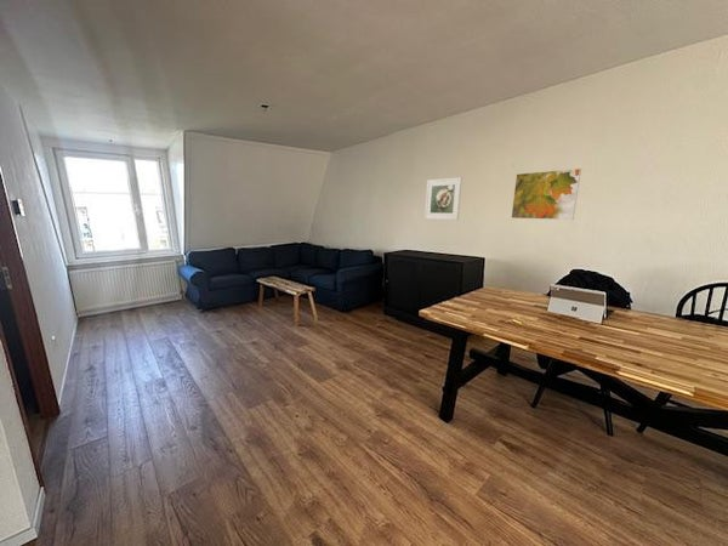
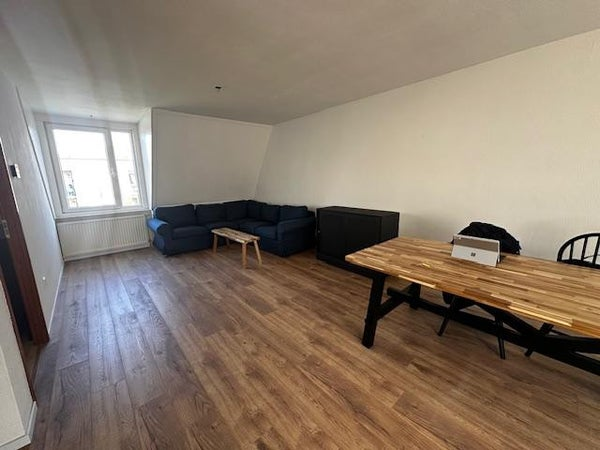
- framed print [511,167,582,221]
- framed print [423,176,463,221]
